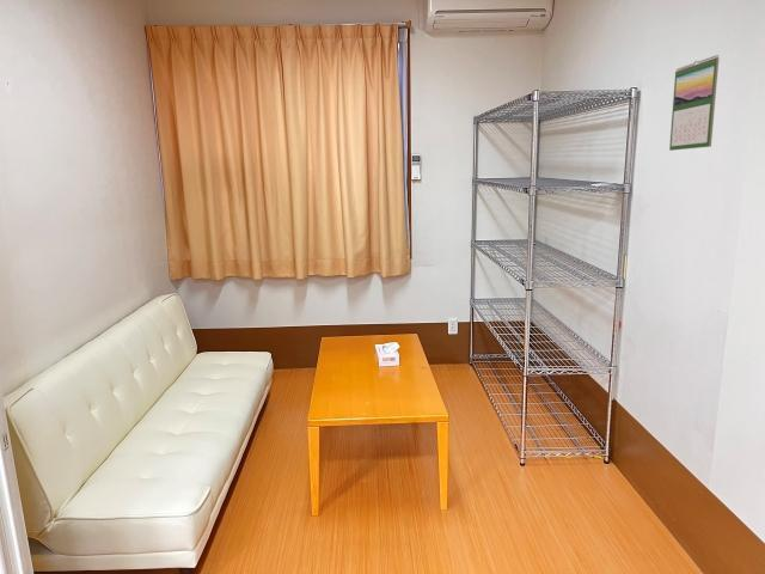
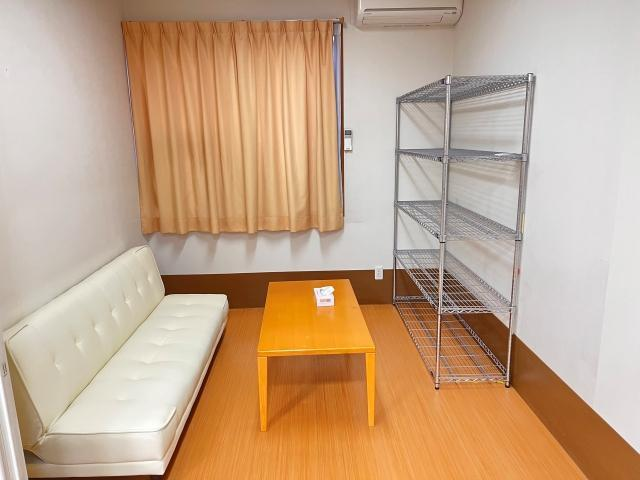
- calendar [668,54,720,152]
